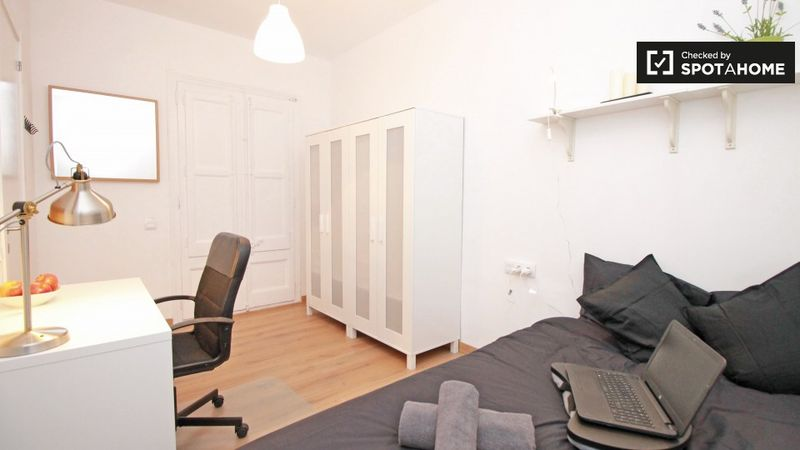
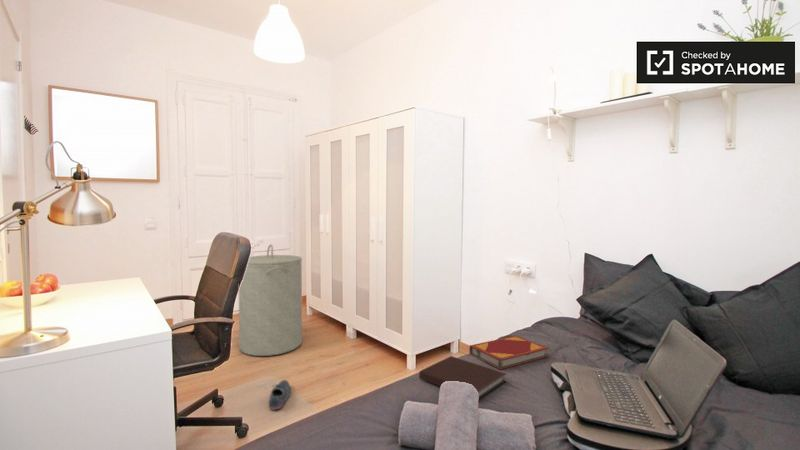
+ notebook [418,355,507,401]
+ hardback book [468,335,550,371]
+ laundry hamper [238,243,303,357]
+ shoe [268,379,292,411]
